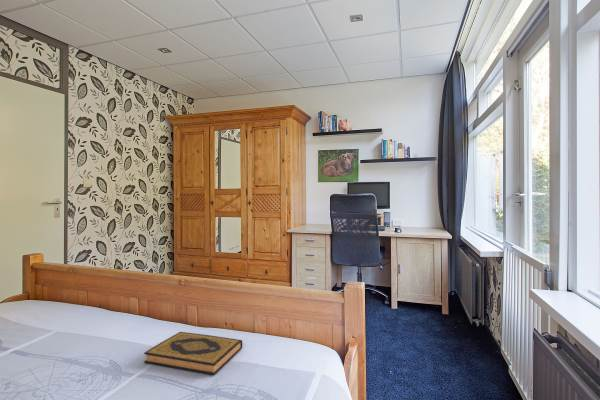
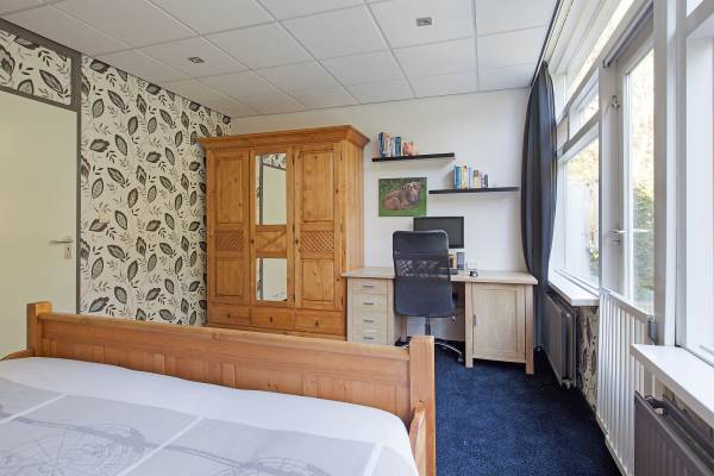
- hardback book [143,331,243,376]
